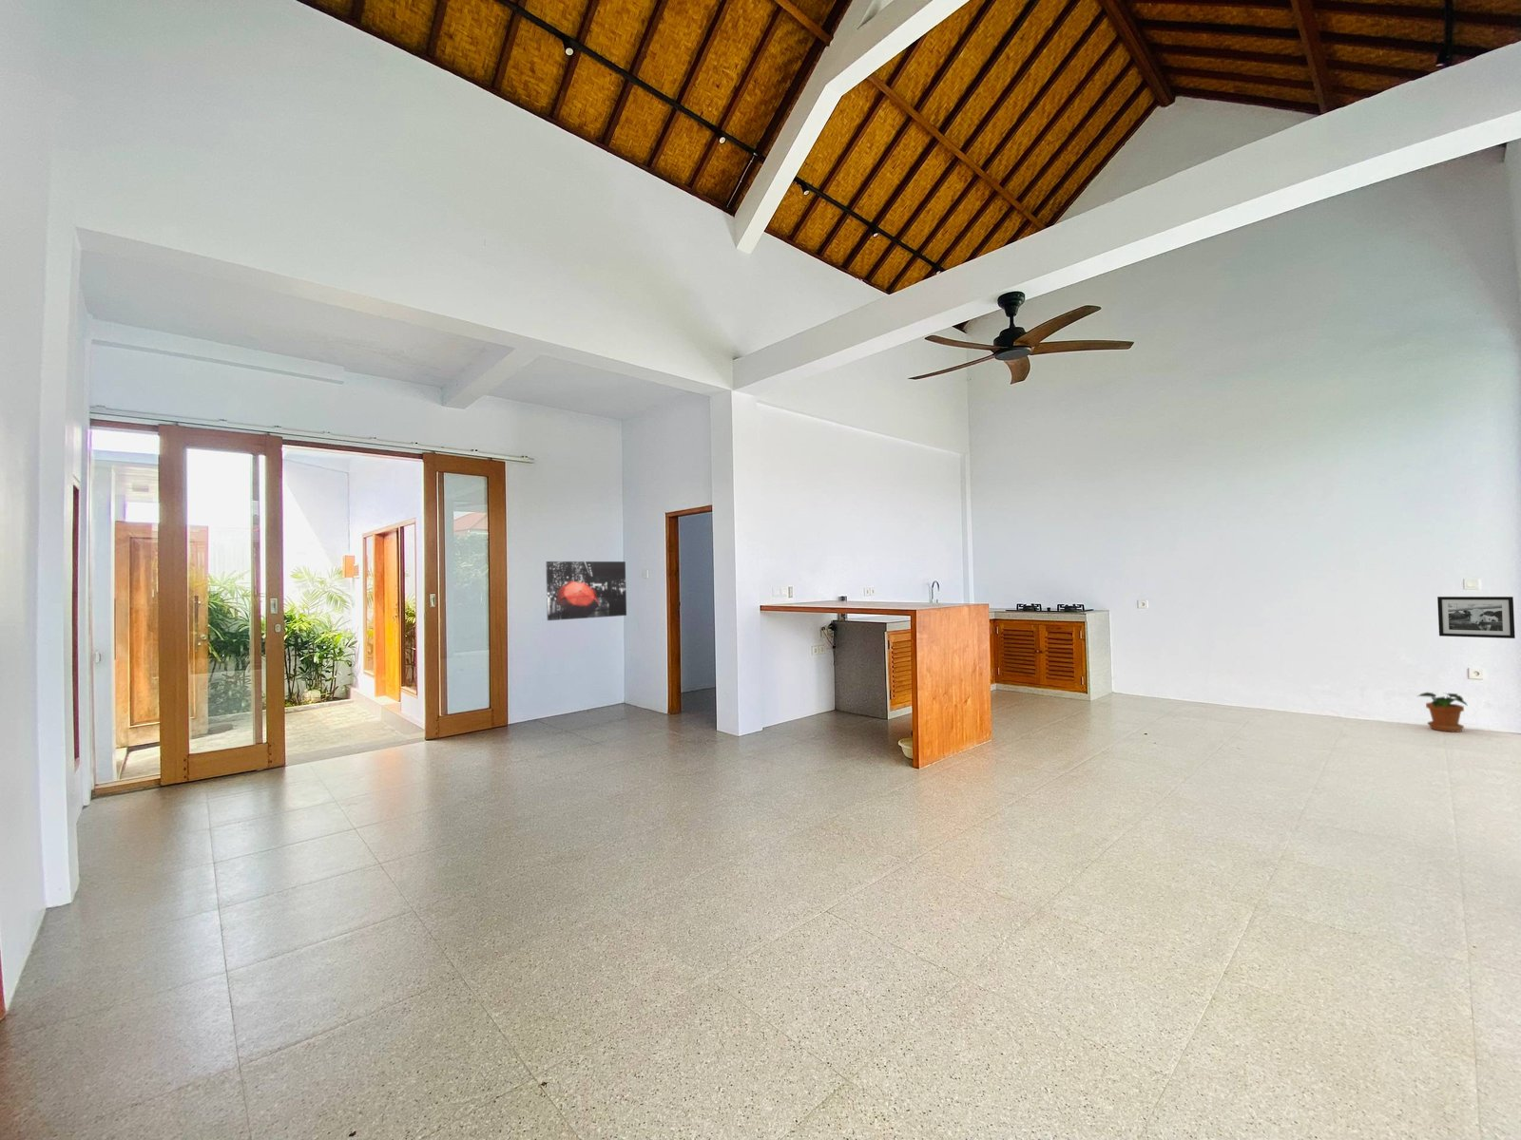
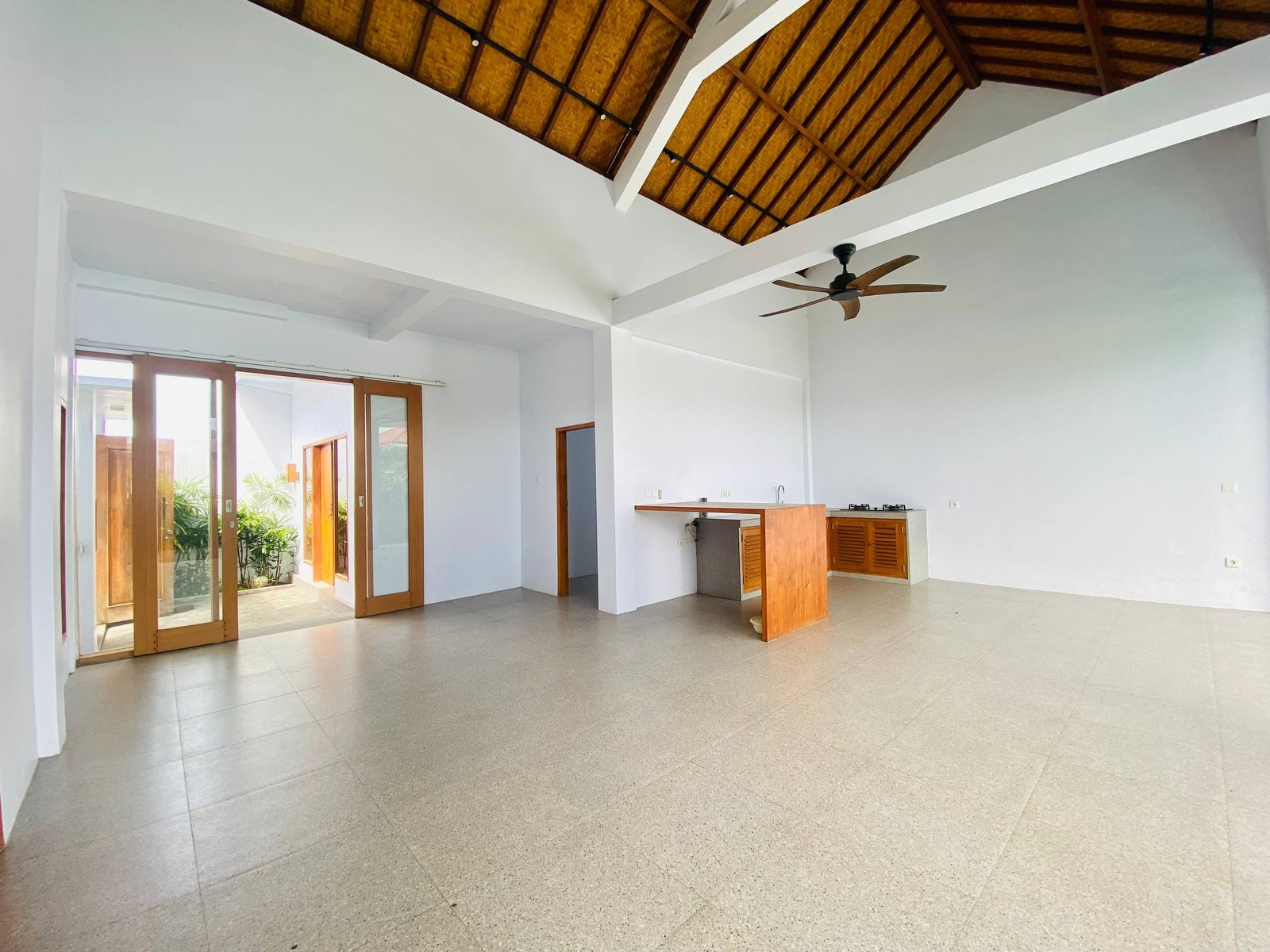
- wall art [545,560,628,621]
- picture frame [1436,595,1516,639]
- potted plant [1416,692,1468,733]
